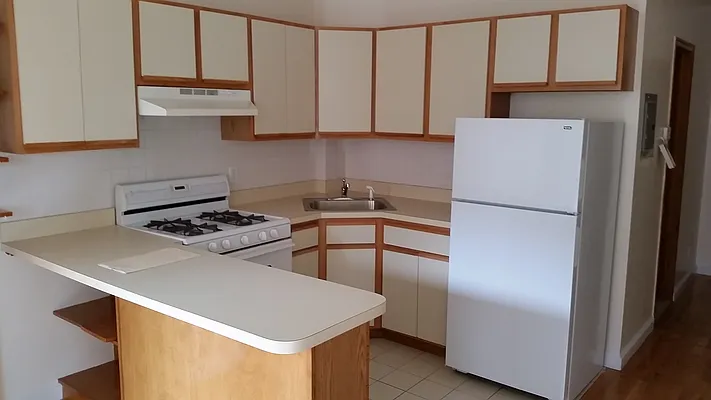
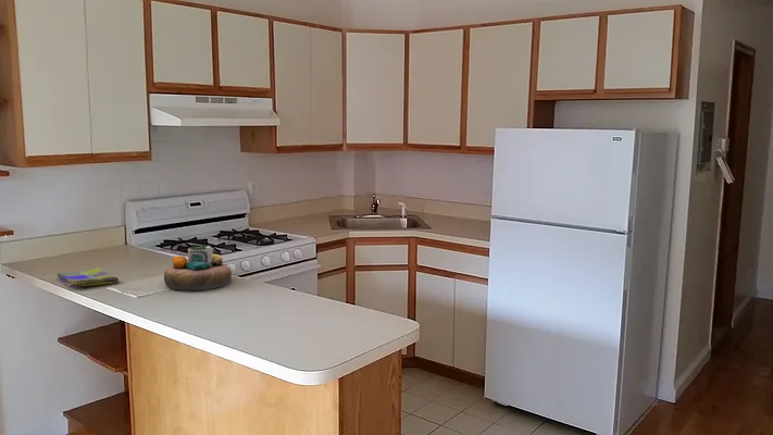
+ dish towel [55,266,120,288]
+ decorative bowl [163,243,233,291]
